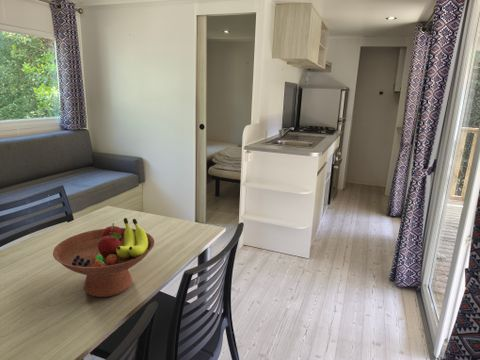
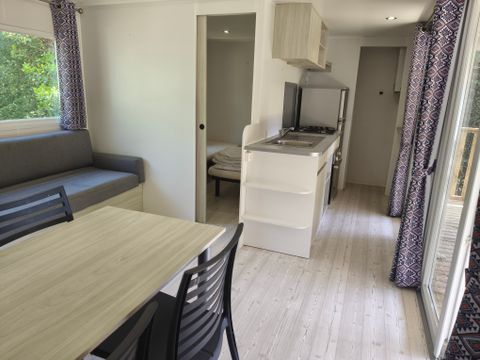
- fruit bowl [52,217,155,298]
